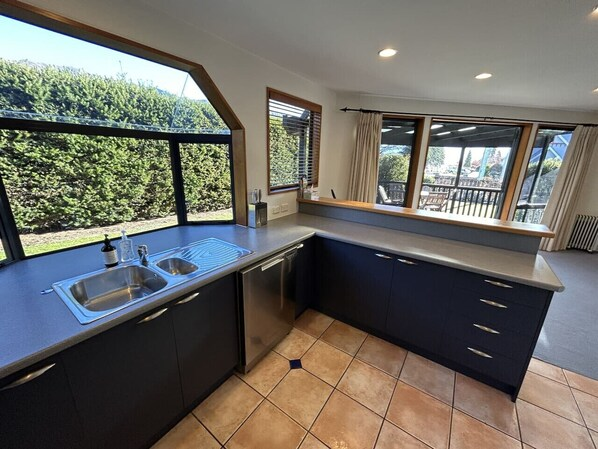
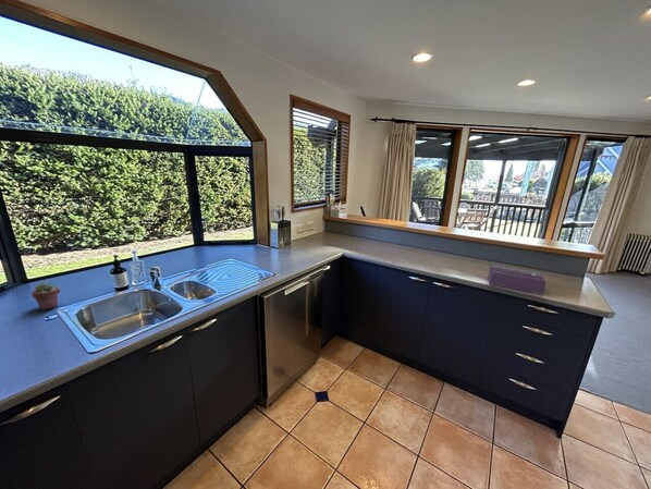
+ tissue box [487,264,548,296]
+ potted succulent [30,281,61,310]
